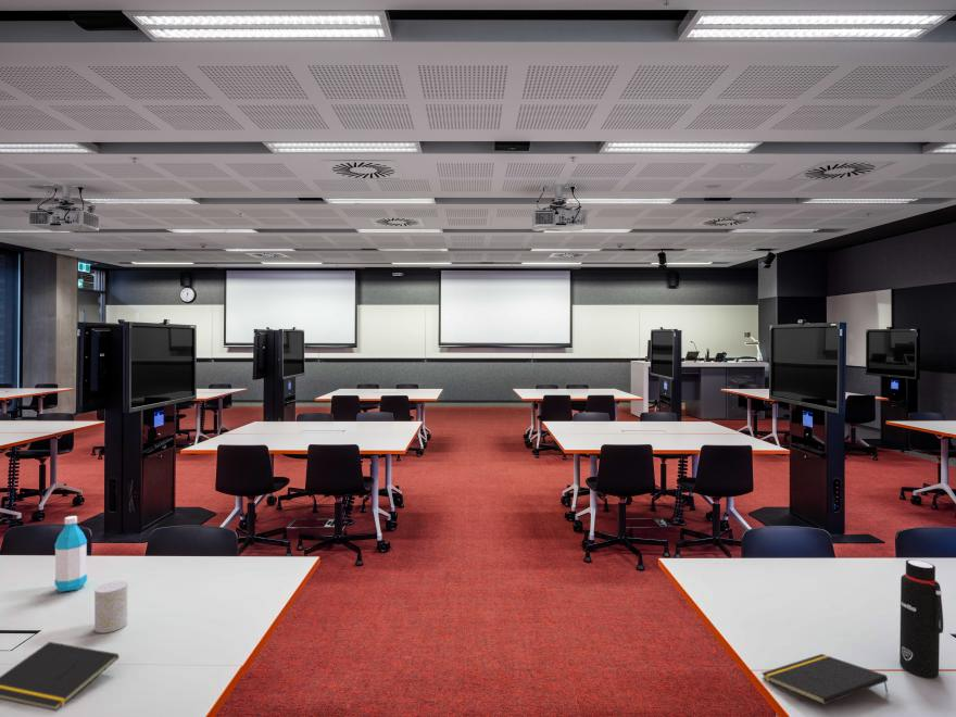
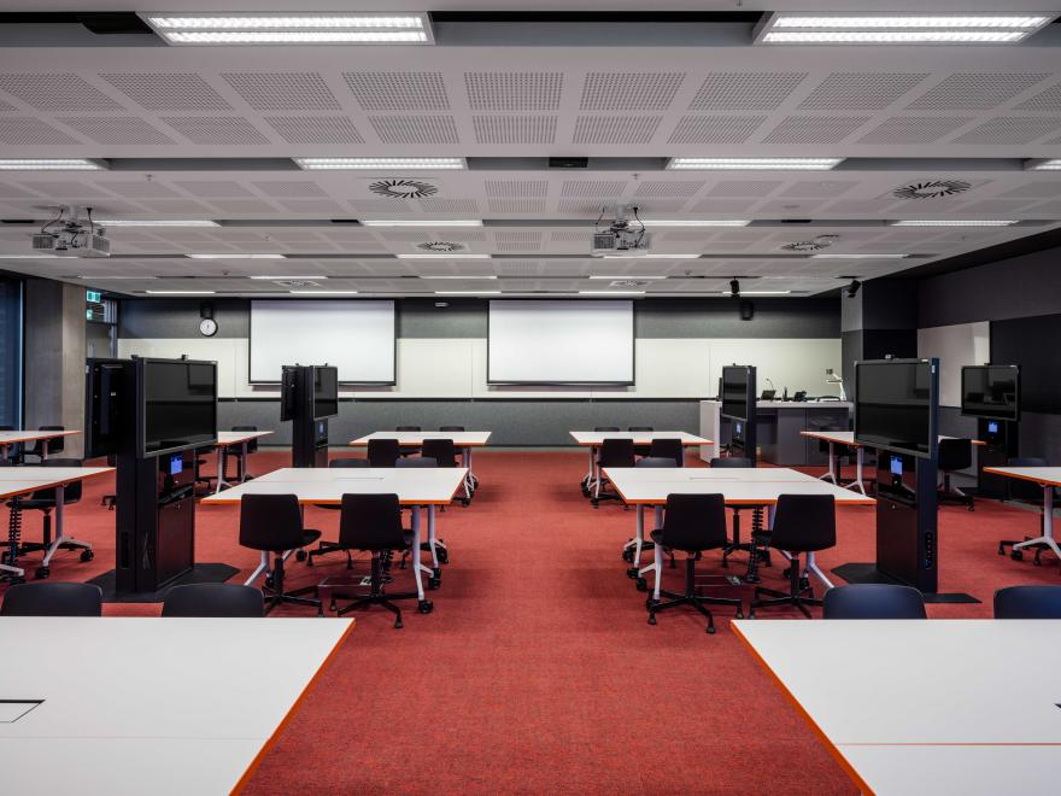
- cup [93,580,128,634]
- water bottle [898,558,944,679]
- water bottle [53,515,88,593]
- notepad [0,641,120,713]
- notepad [760,653,889,706]
